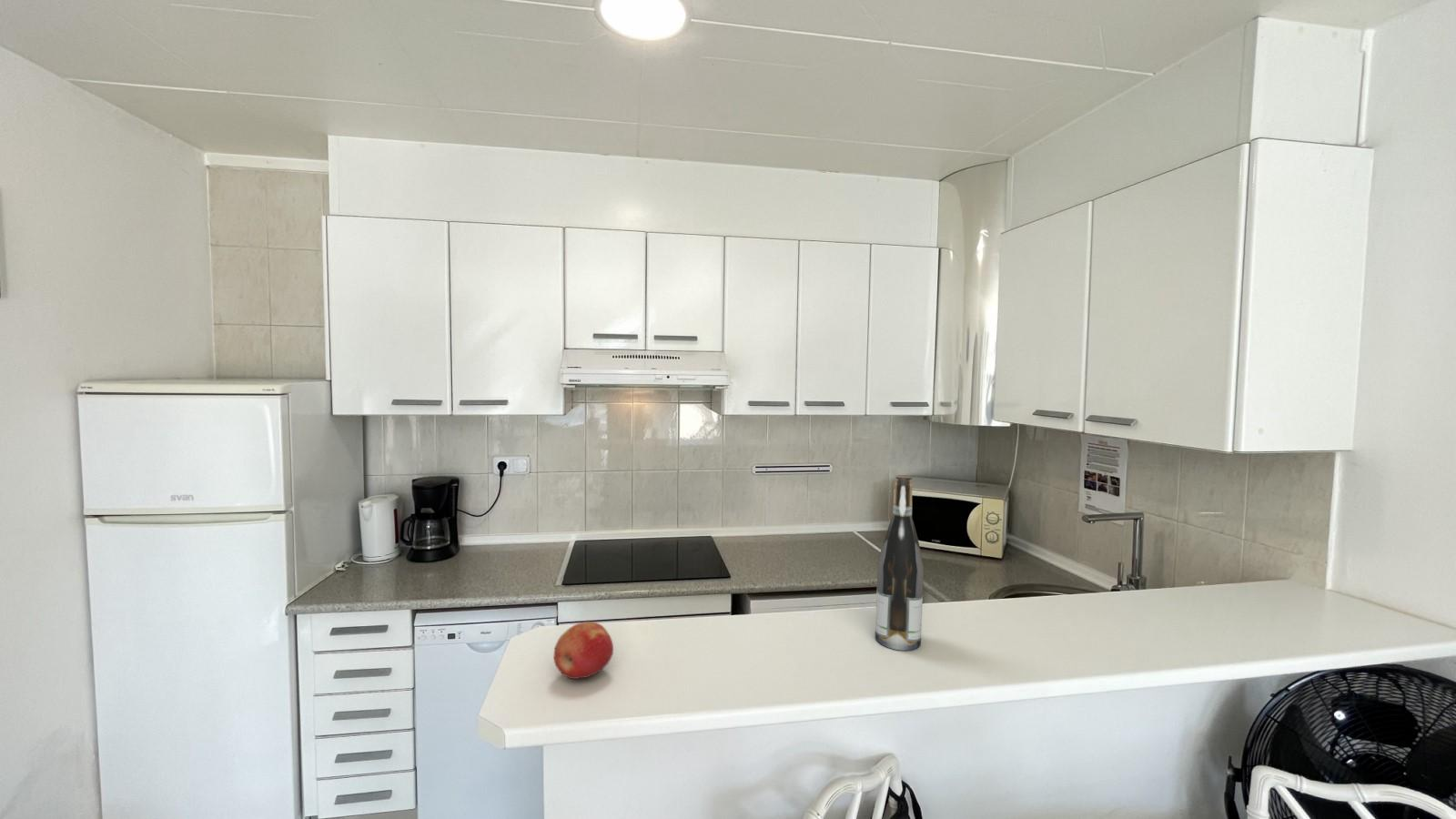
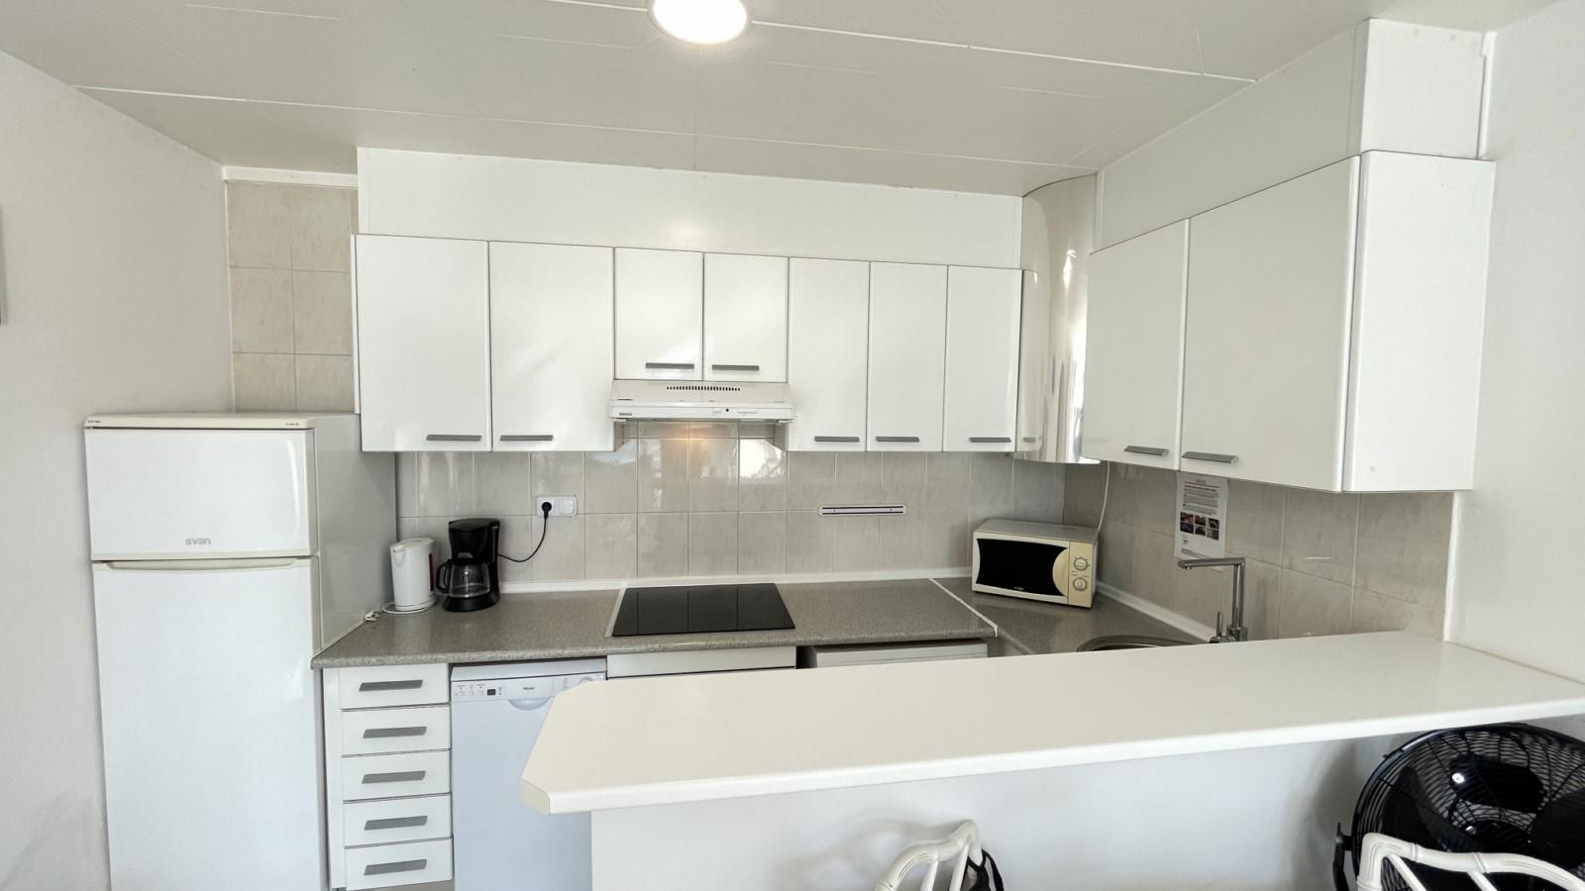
- wine bottle [875,474,925,652]
- apple [553,621,614,680]
